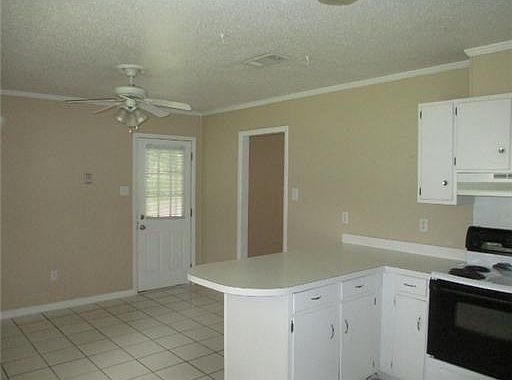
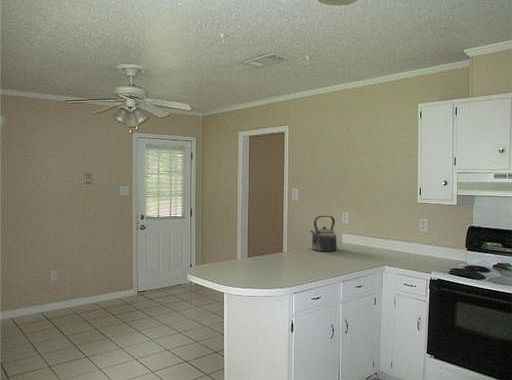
+ kettle [310,215,338,252]
